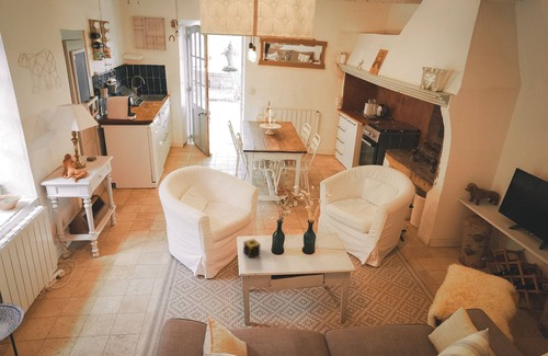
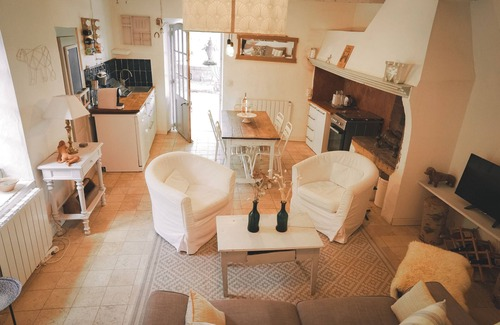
- candle [242,238,262,259]
